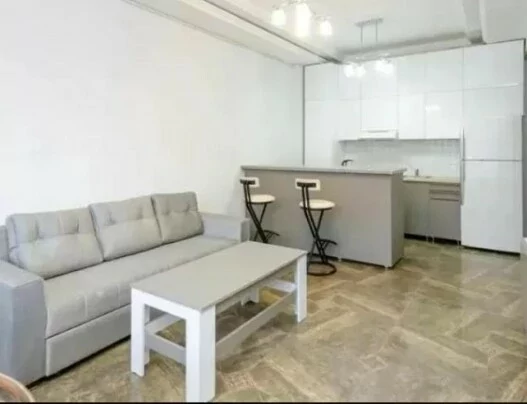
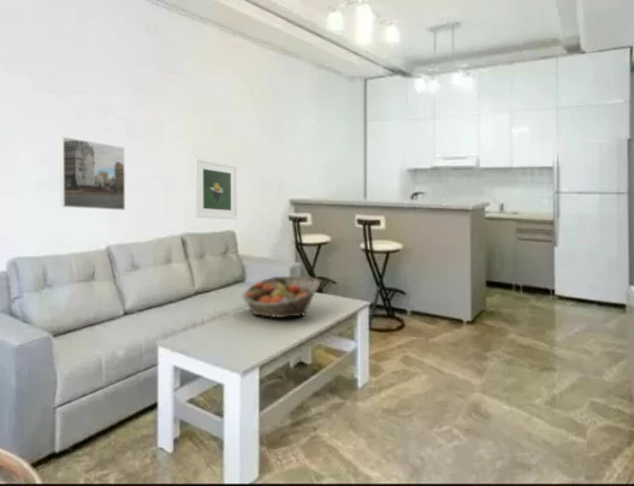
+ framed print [59,136,126,212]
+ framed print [194,158,238,220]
+ fruit basket [241,275,321,319]
